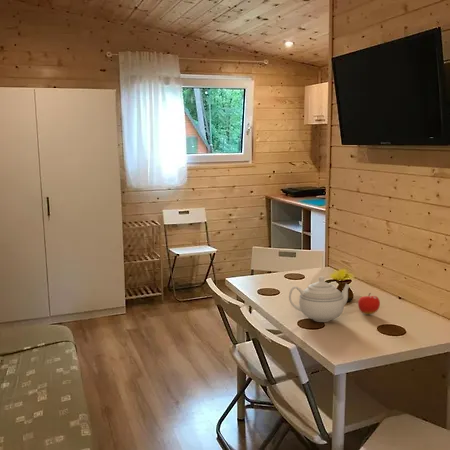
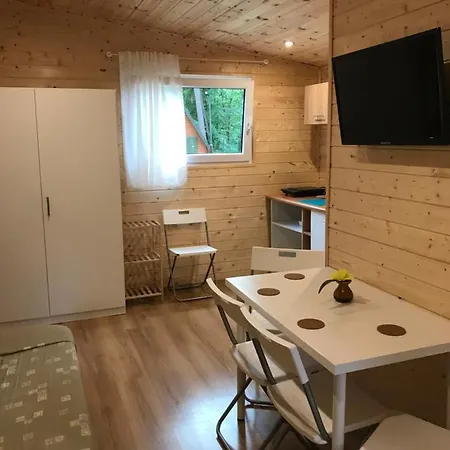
- fruit [357,292,381,315]
- teapot [288,275,351,323]
